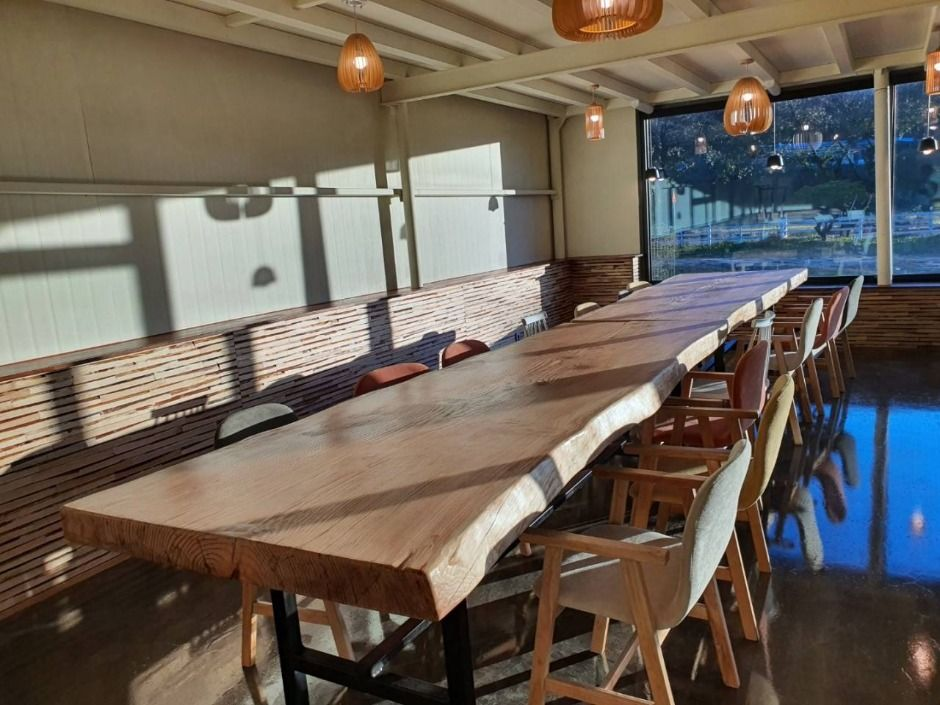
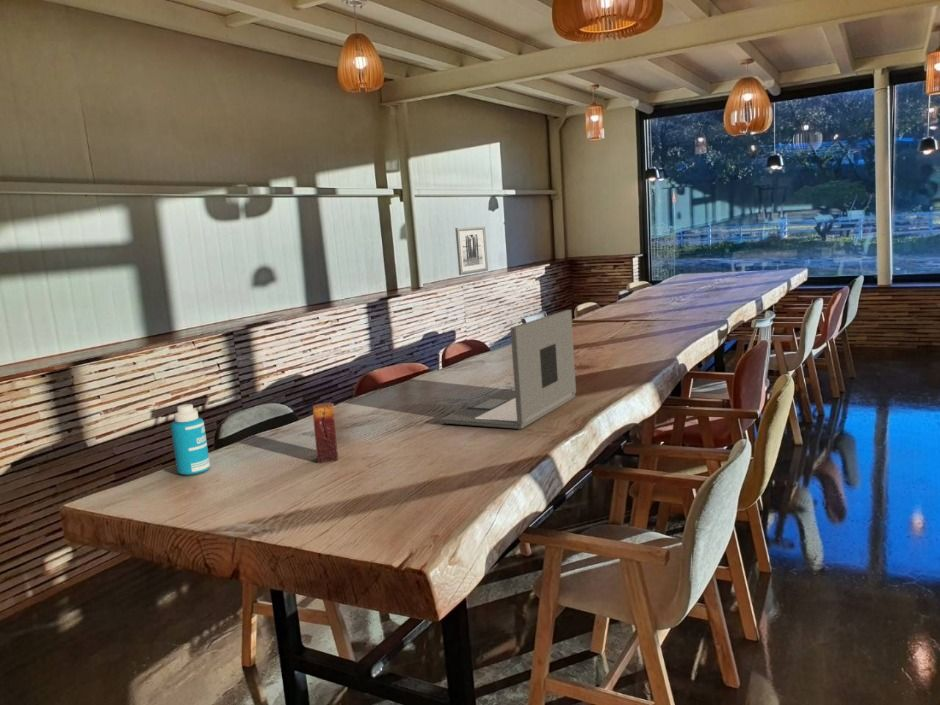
+ bottle [170,403,211,476]
+ laptop [439,309,577,430]
+ wall art [454,225,489,276]
+ candle [311,402,339,464]
